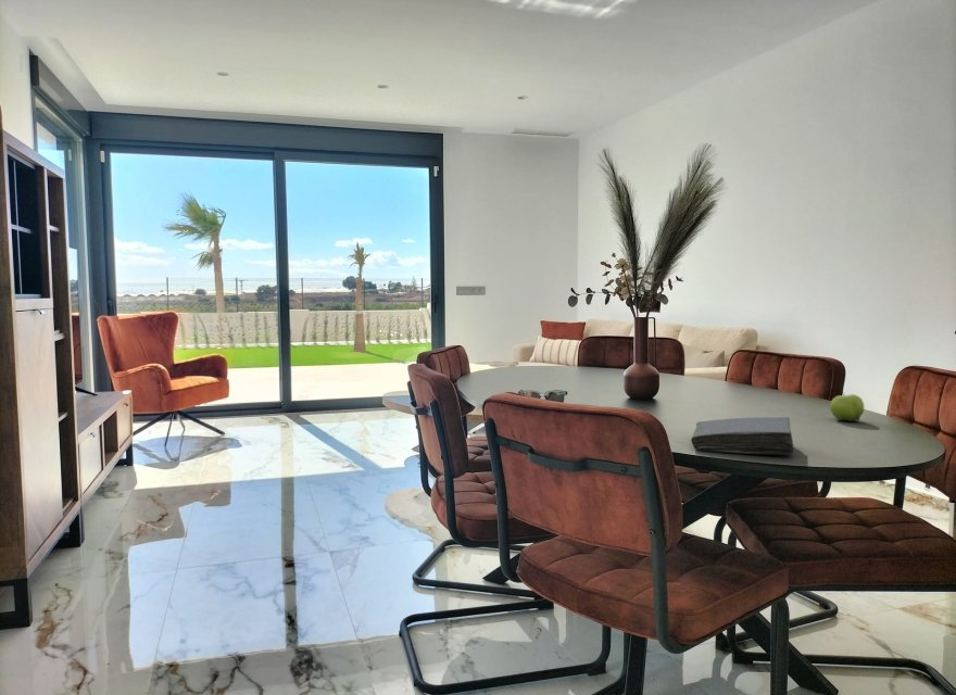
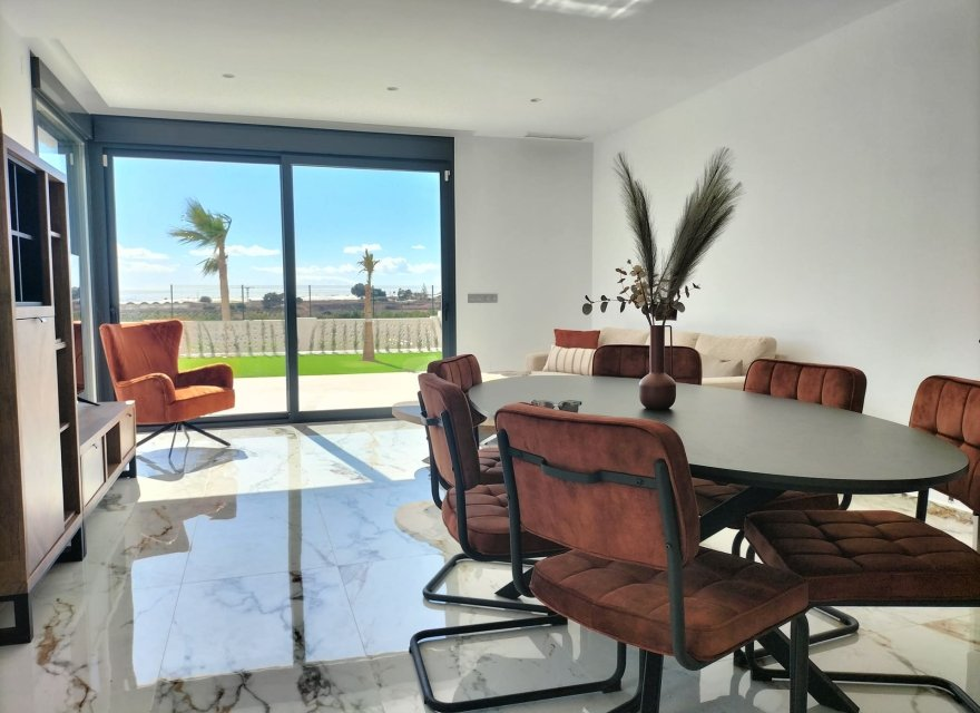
- book [690,416,795,455]
- fruit [829,392,865,422]
